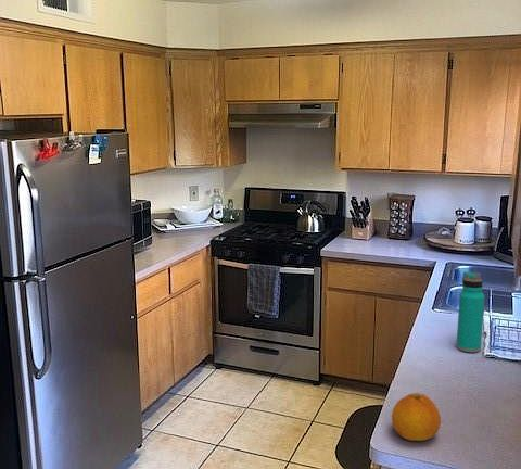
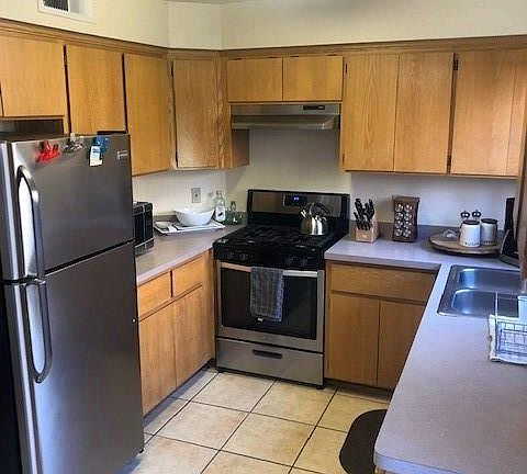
- water bottle [455,270,485,353]
- fruit [391,392,442,442]
